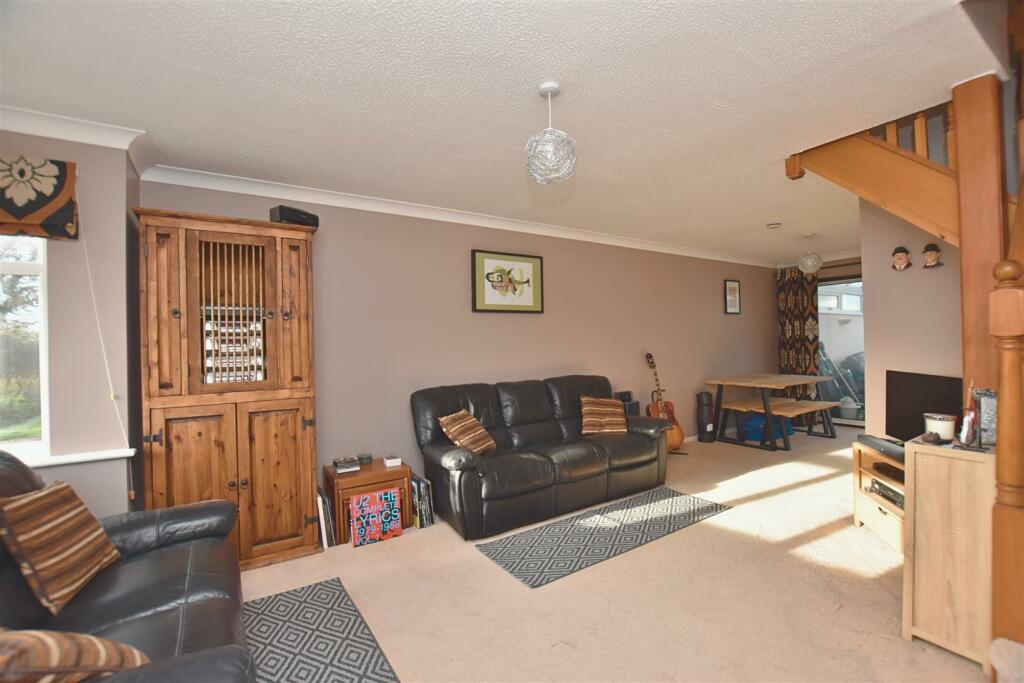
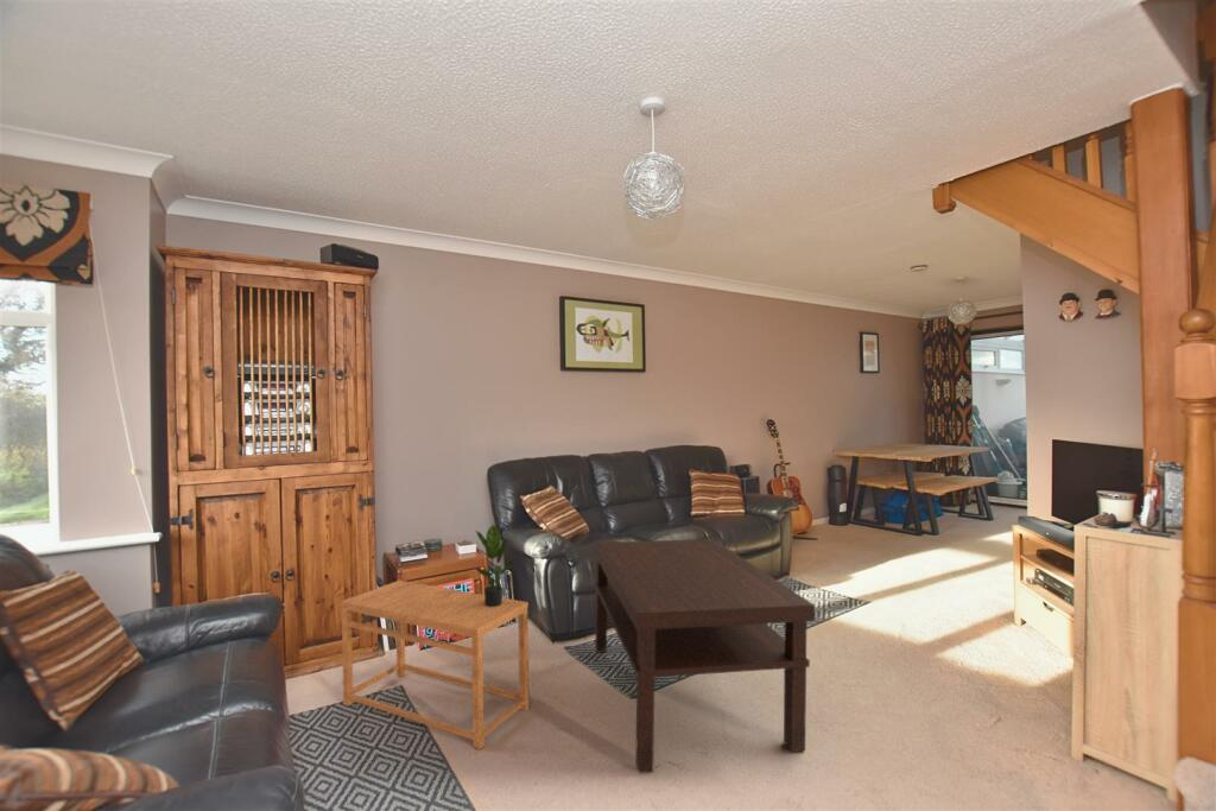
+ coffee table [593,538,816,774]
+ potted plant [474,524,515,607]
+ side table [340,579,531,750]
